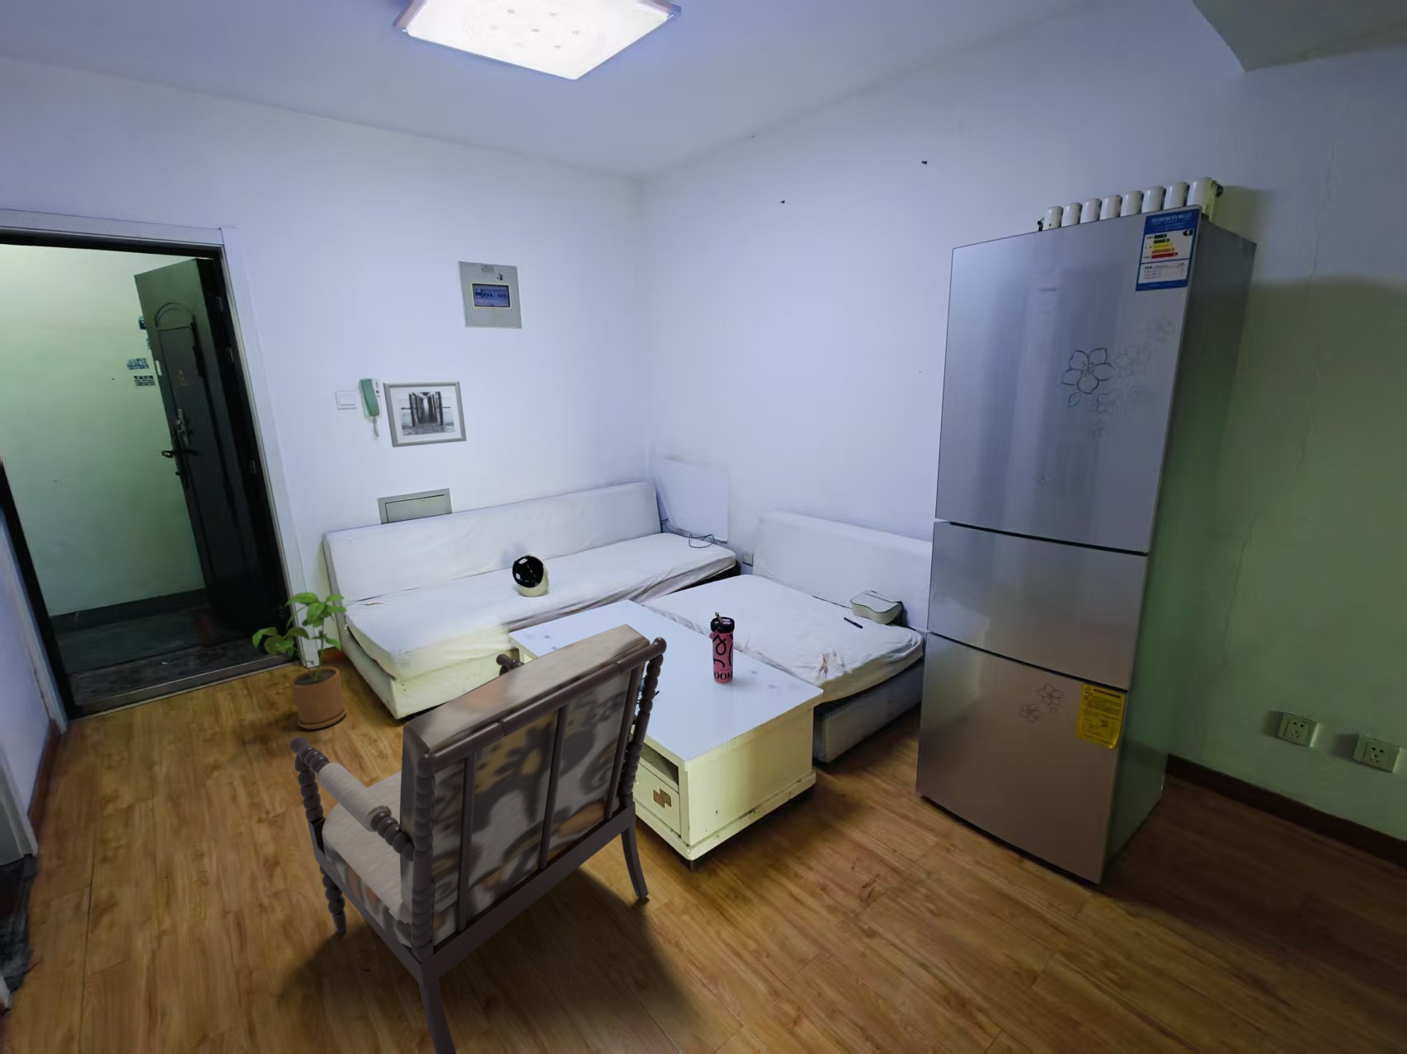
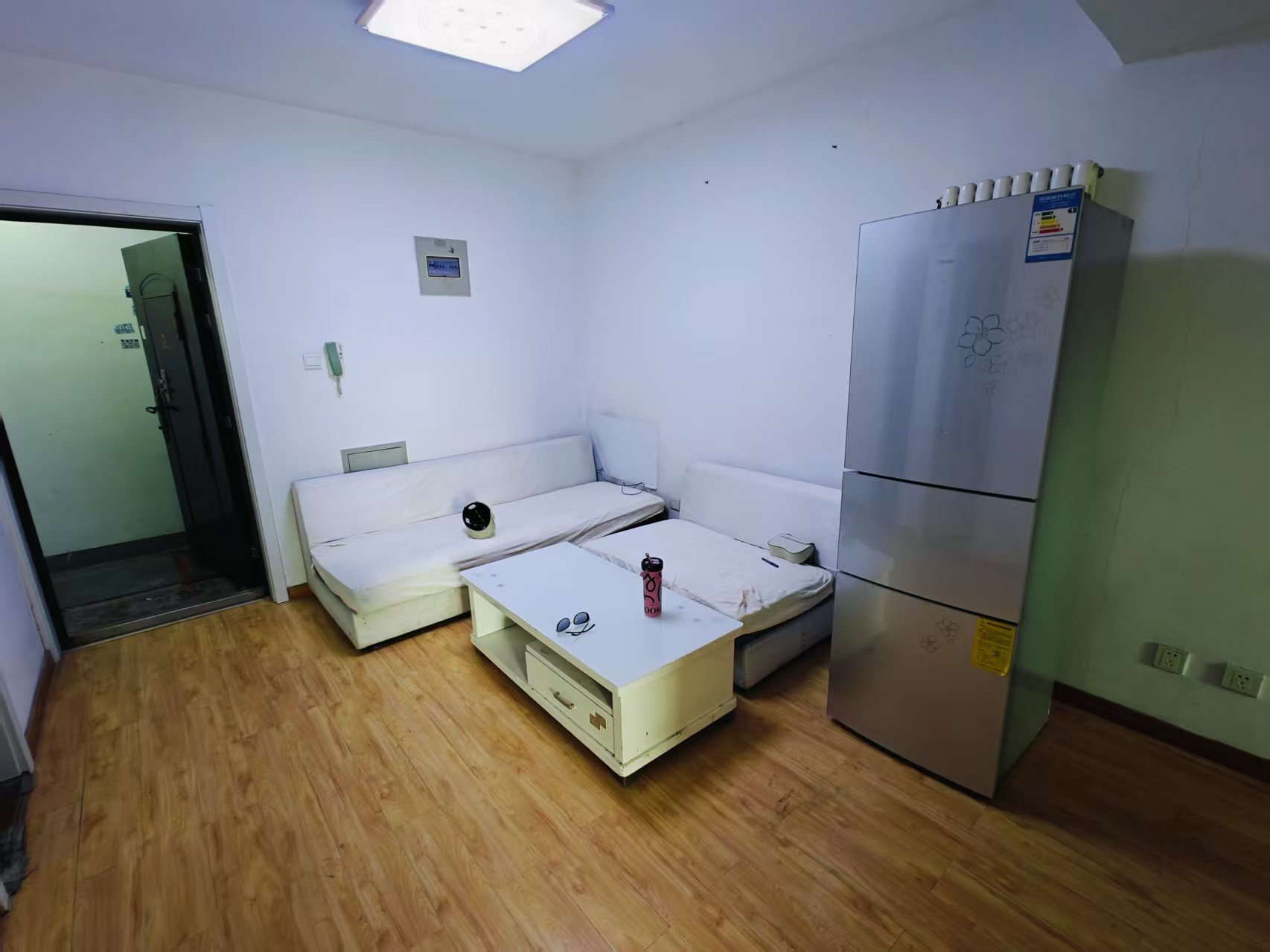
- house plant [251,591,348,730]
- wall art [382,380,468,448]
- armchair [289,623,667,1054]
